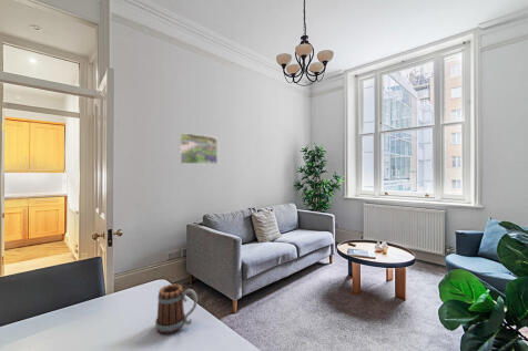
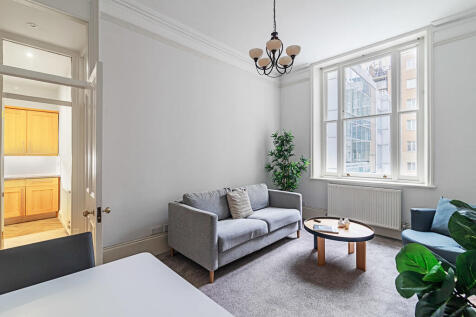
- mug [154,282,199,334]
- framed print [179,132,219,166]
